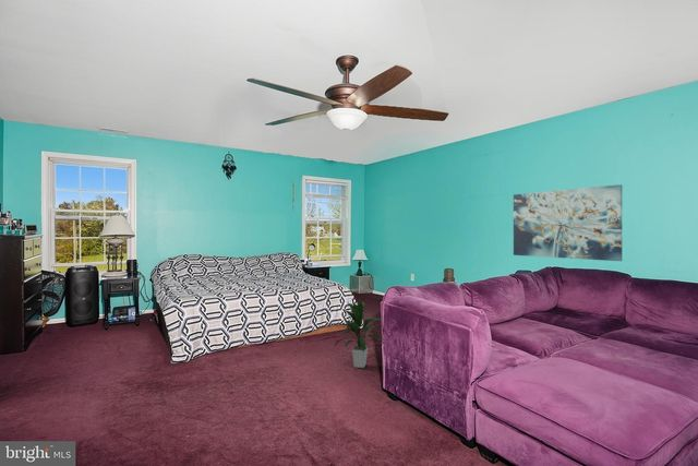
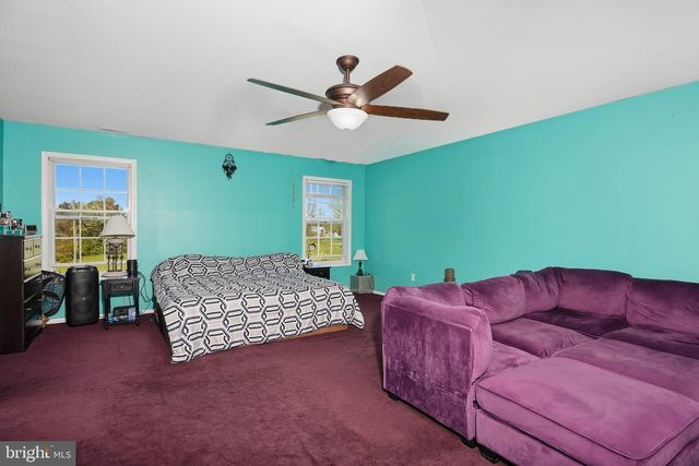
- wall art [513,183,623,262]
- indoor plant [334,300,383,369]
